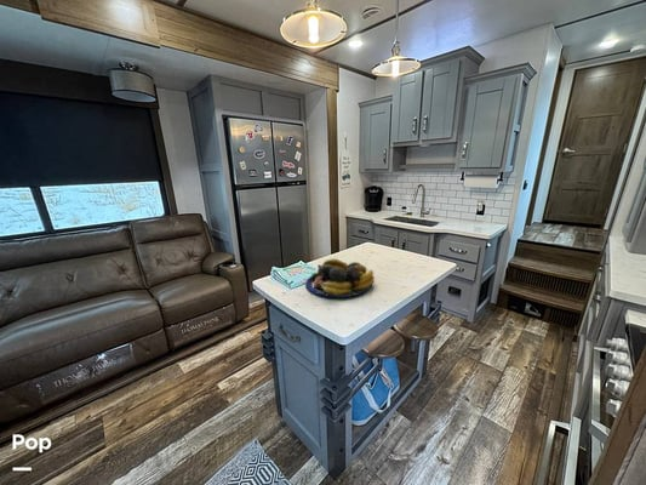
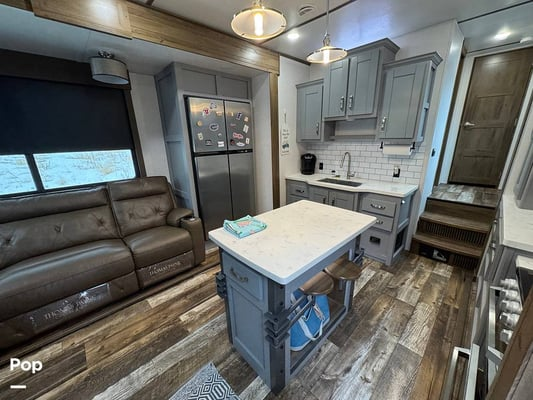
- fruit bowl [304,257,376,299]
